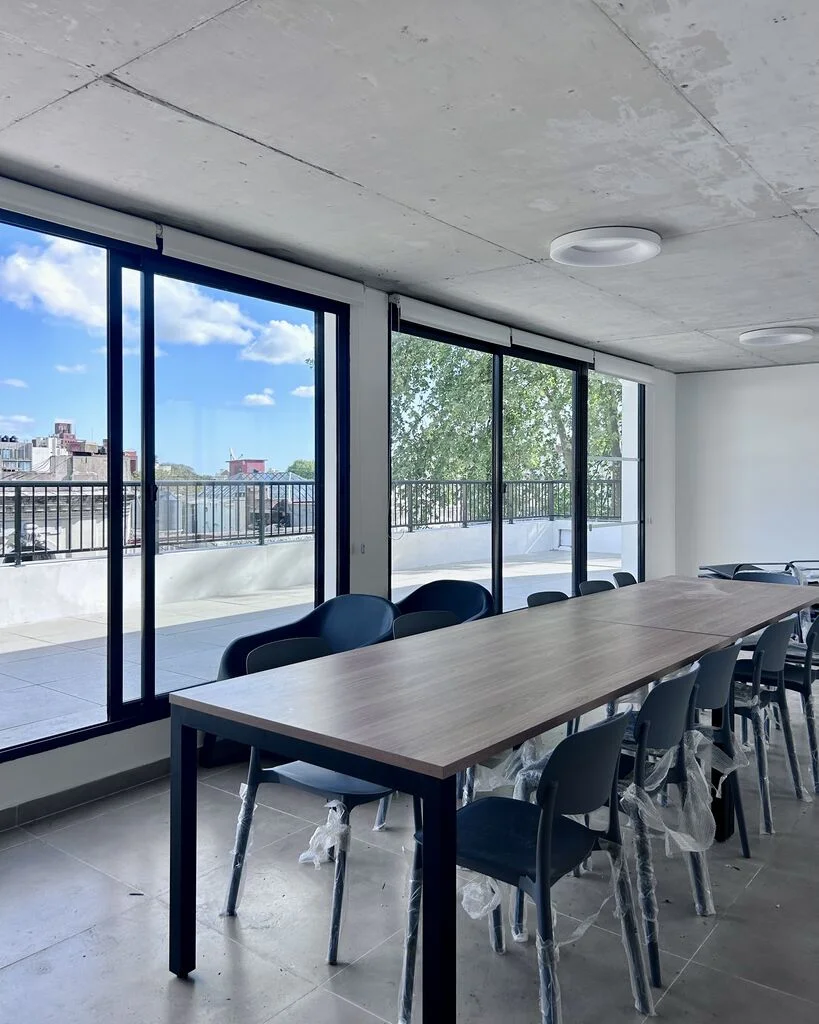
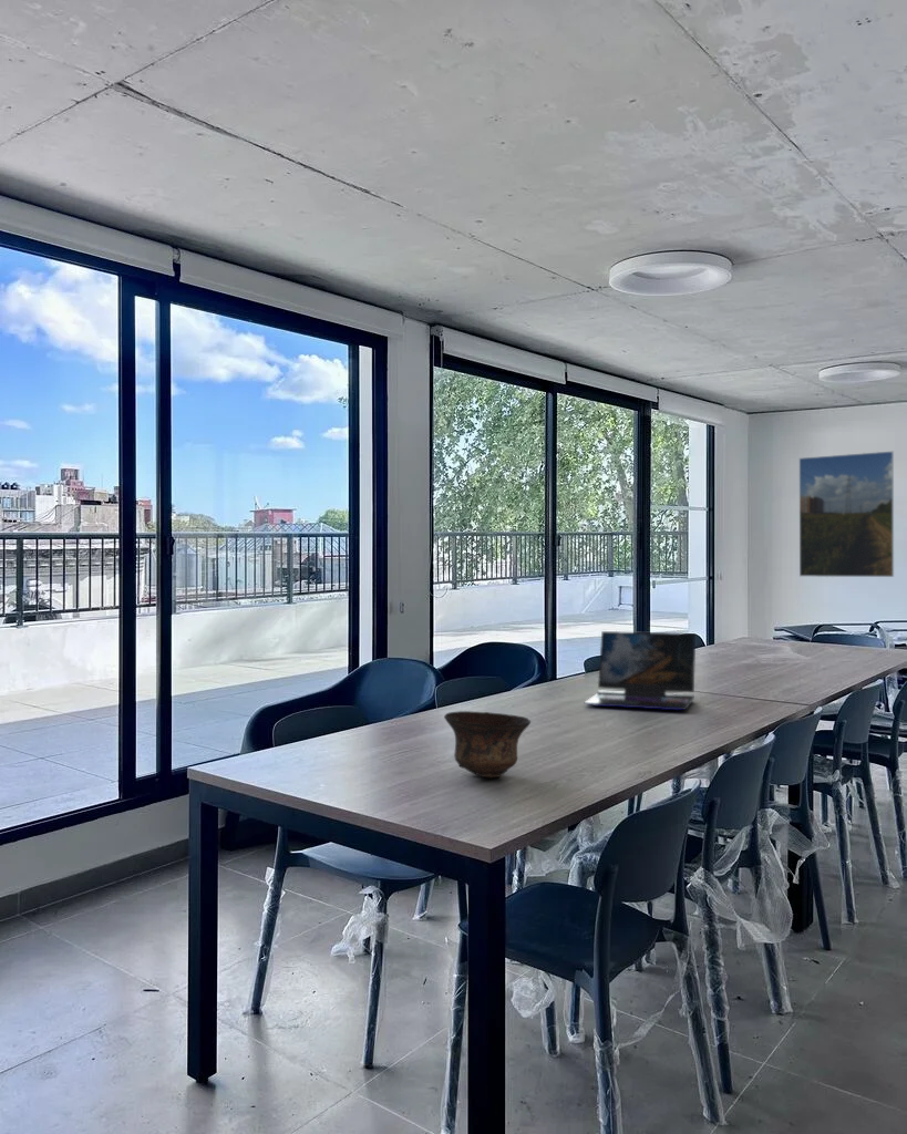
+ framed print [798,451,895,578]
+ laptop [584,630,697,712]
+ bowl [443,710,532,779]
